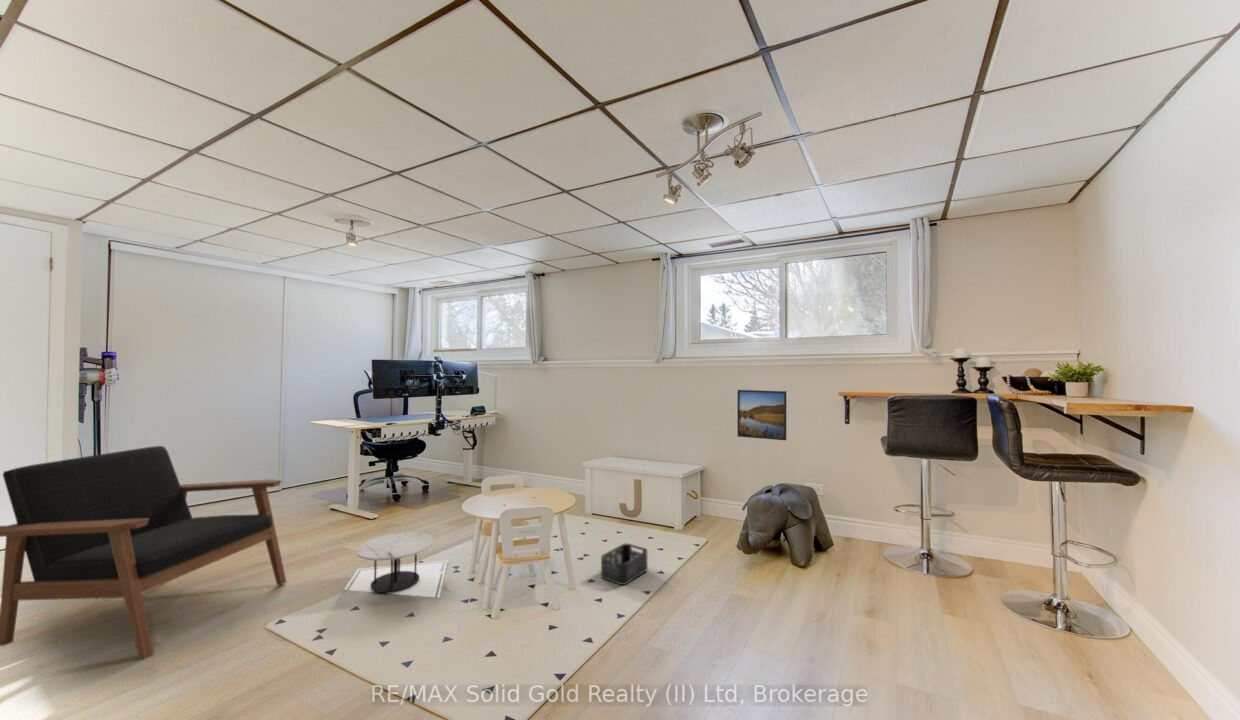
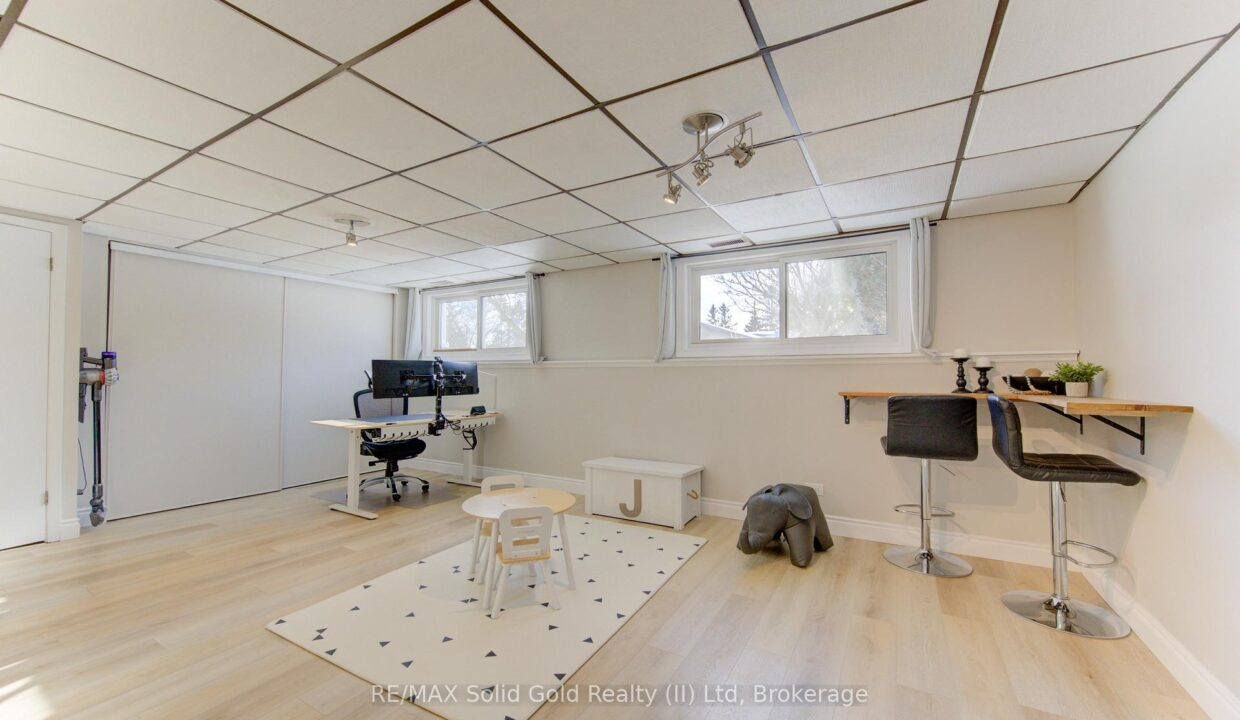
- armchair [0,445,288,660]
- storage bin [600,542,649,586]
- side table [343,531,449,599]
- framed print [736,389,787,441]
